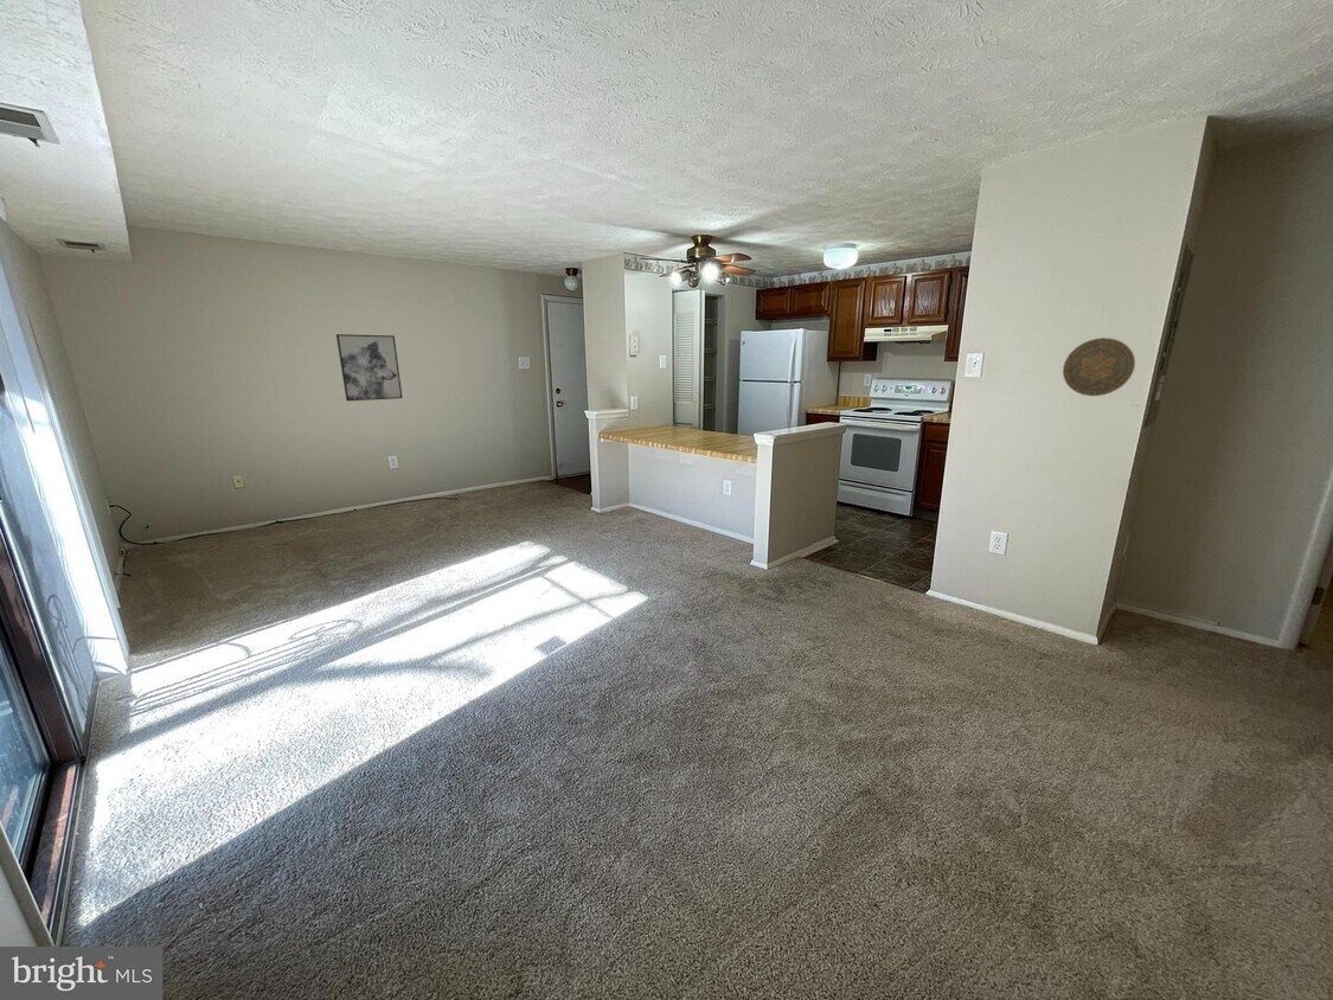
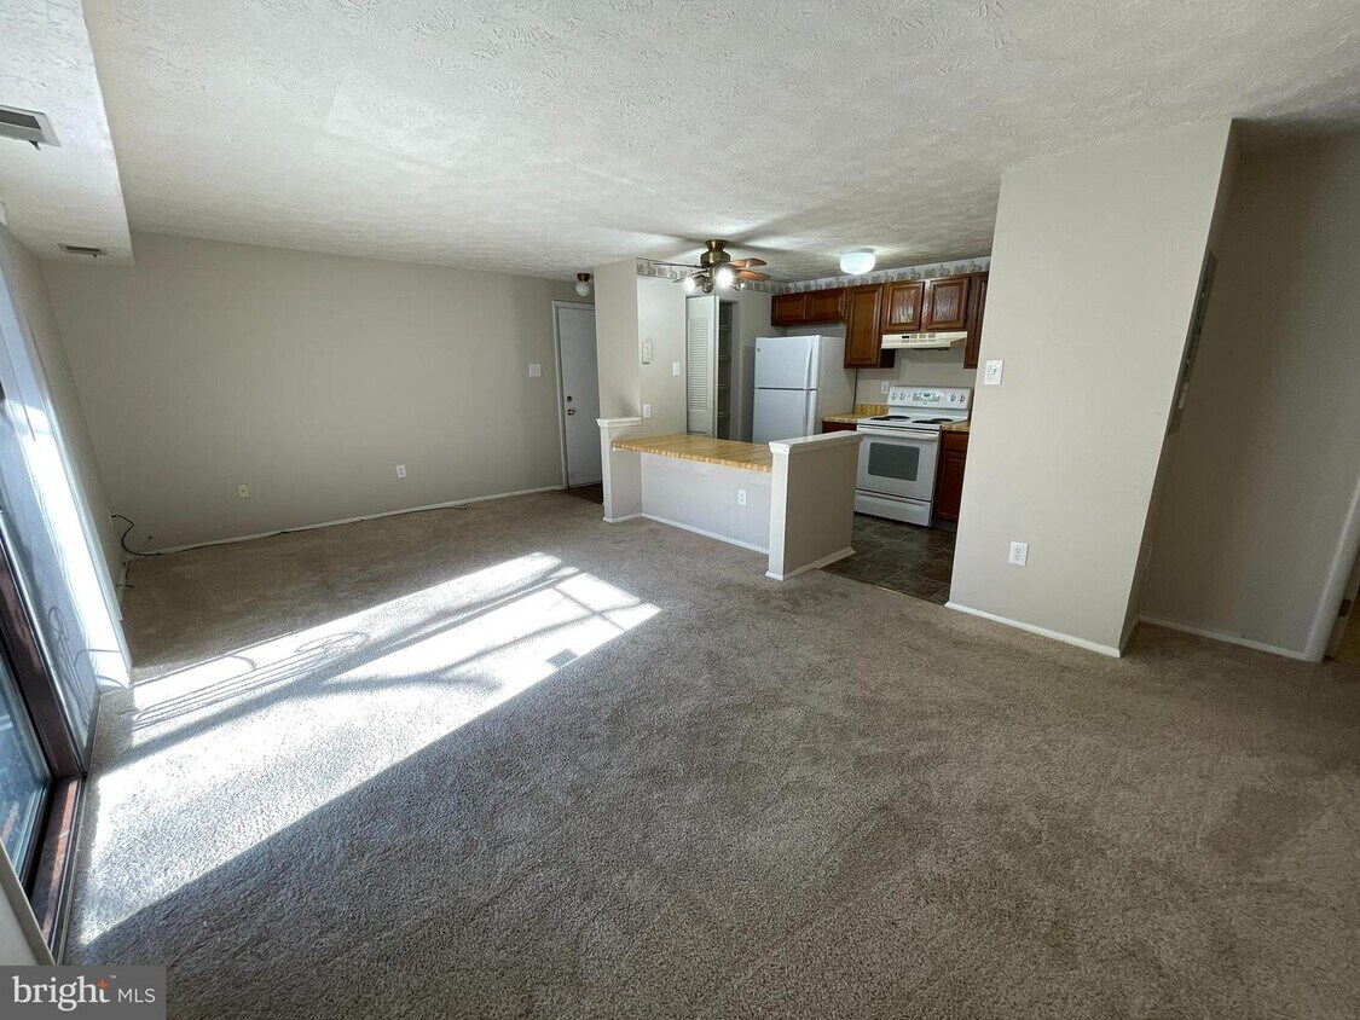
- wall art [335,333,404,402]
- decorative plate [1062,336,1136,397]
